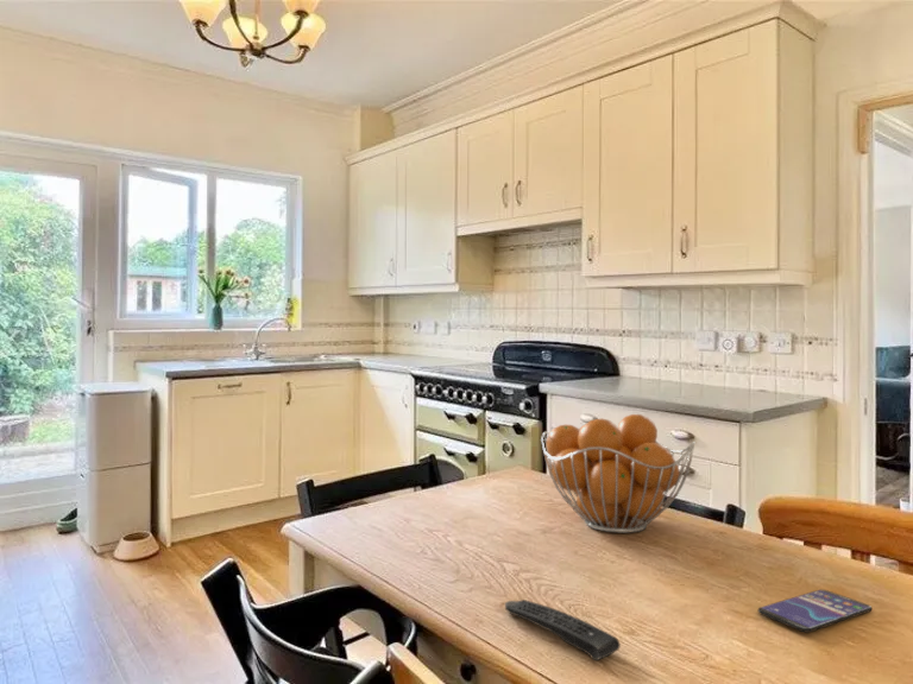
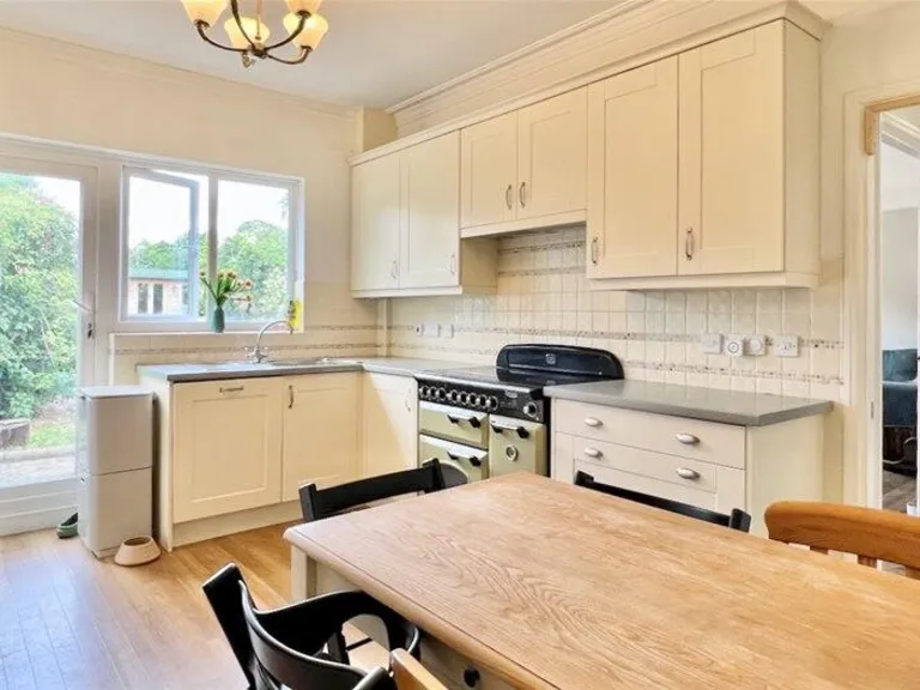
- smartphone [757,589,873,634]
- remote control [504,598,622,661]
- fruit basket [540,413,697,534]
